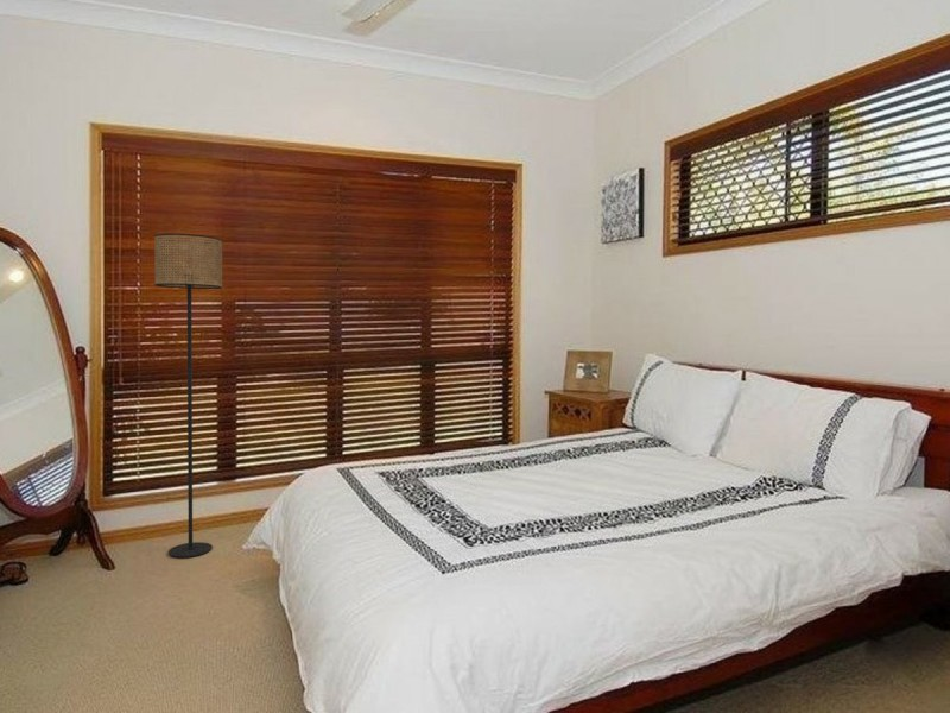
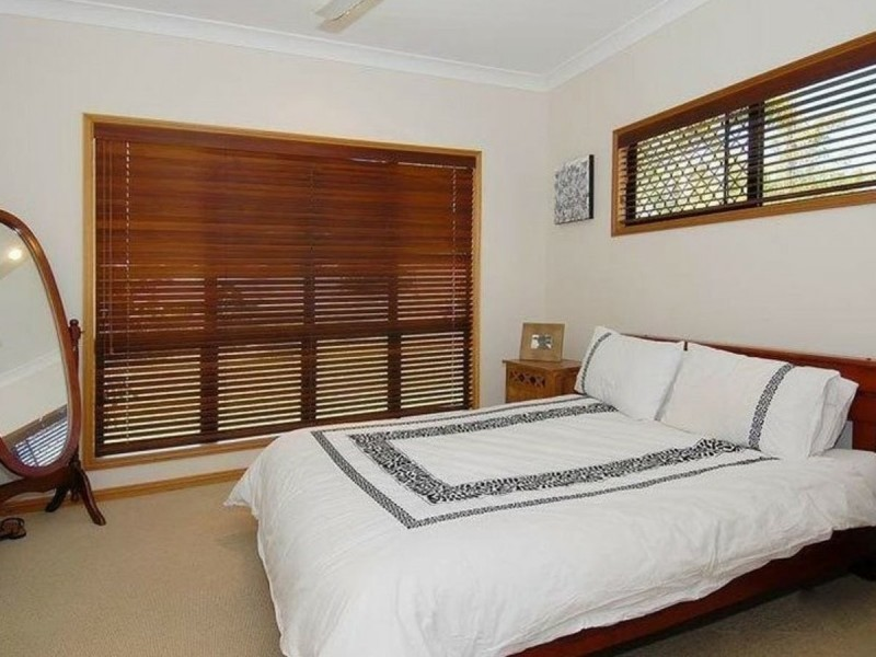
- floor lamp [153,233,223,559]
